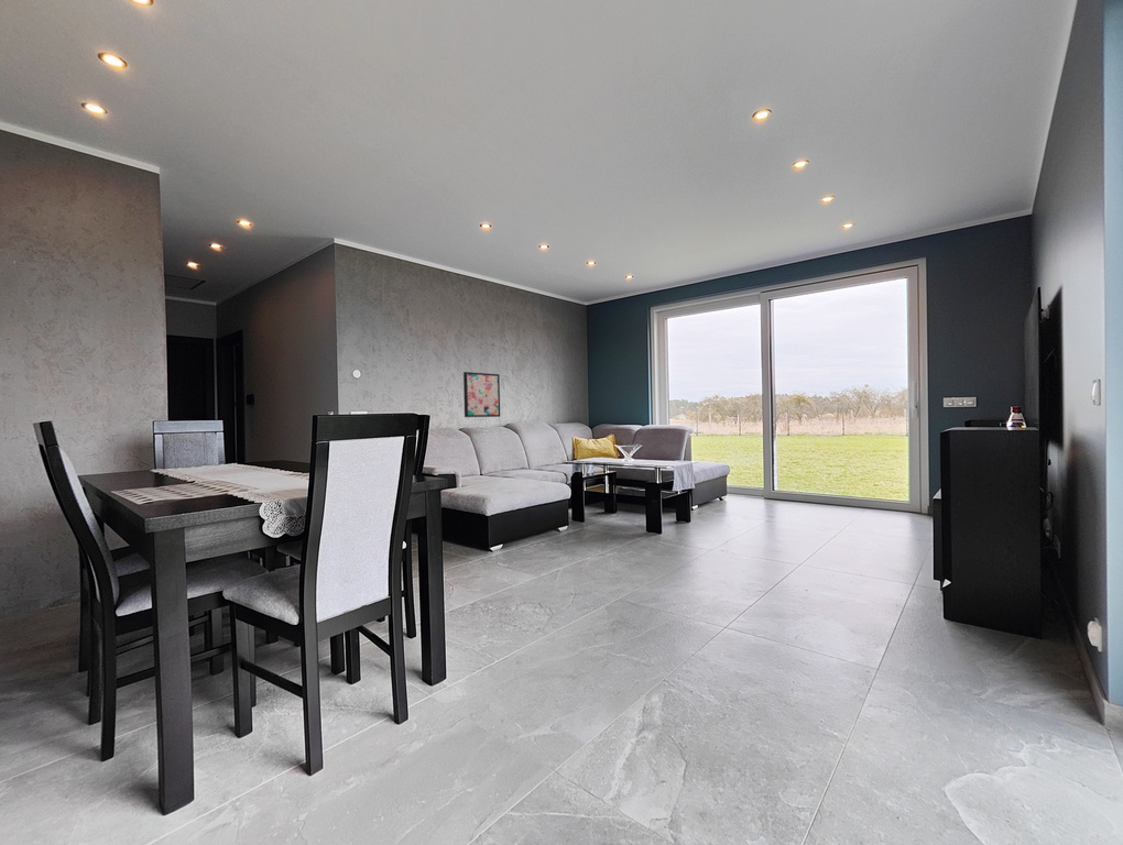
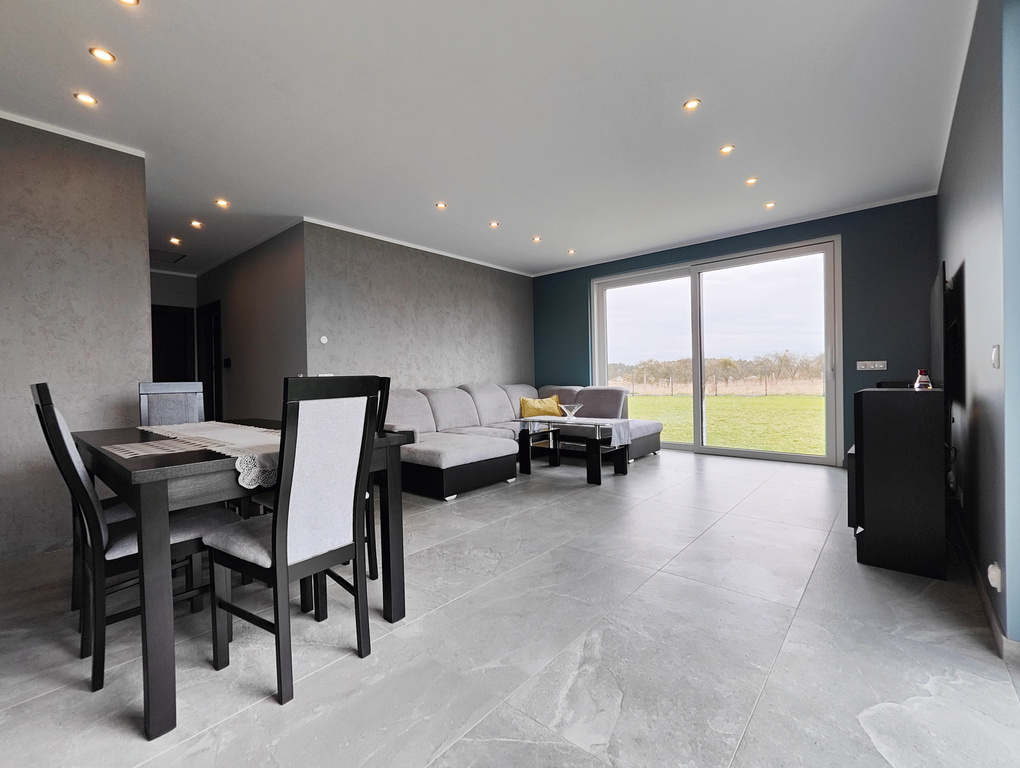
- wall art [462,371,501,418]
